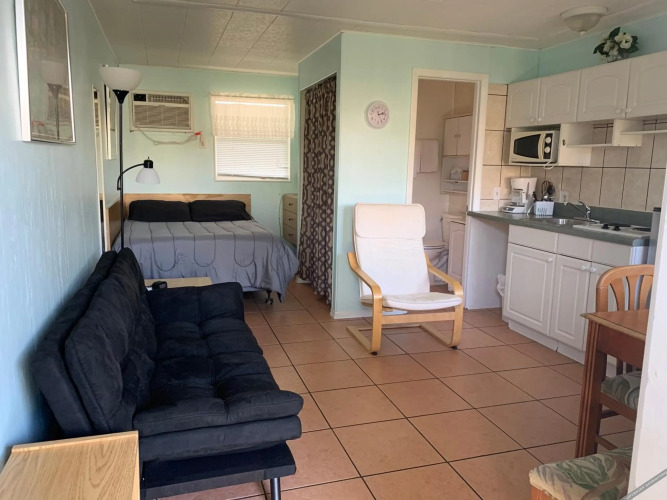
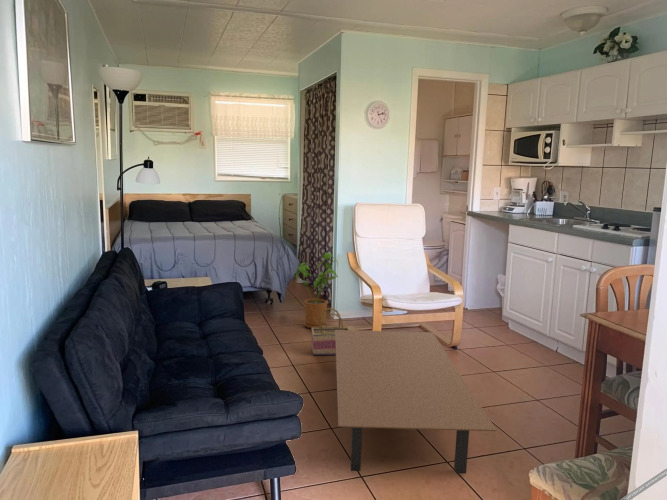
+ basket [311,307,350,356]
+ house plant [295,252,339,329]
+ coffee table [335,329,497,475]
